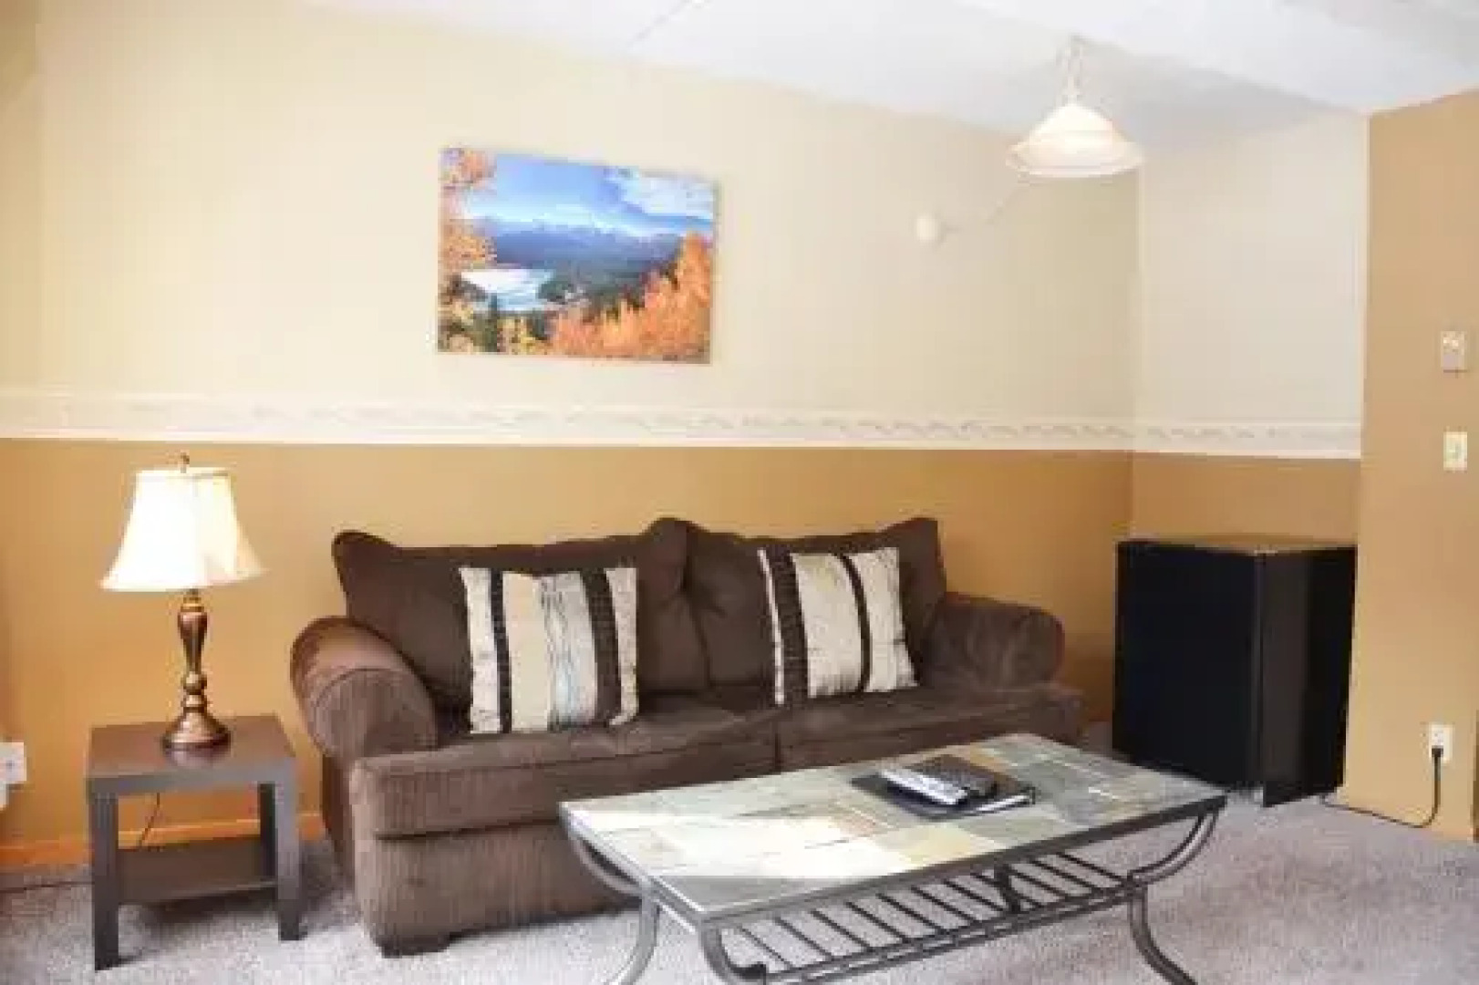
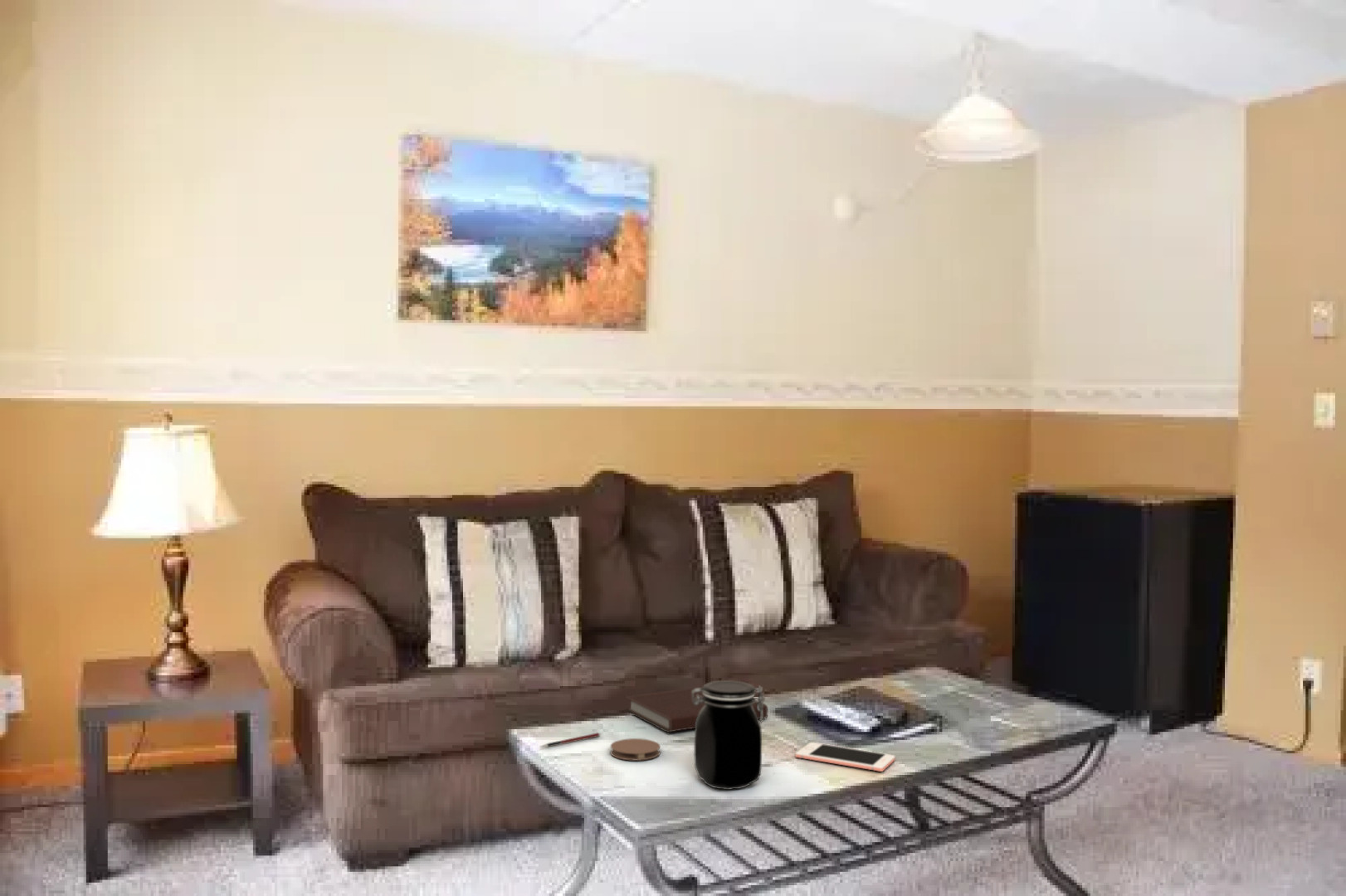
+ notebook [623,685,768,733]
+ pen [539,732,602,748]
+ cell phone [795,742,896,772]
+ jar [692,679,766,791]
+ coaster [610,738,661,762]
